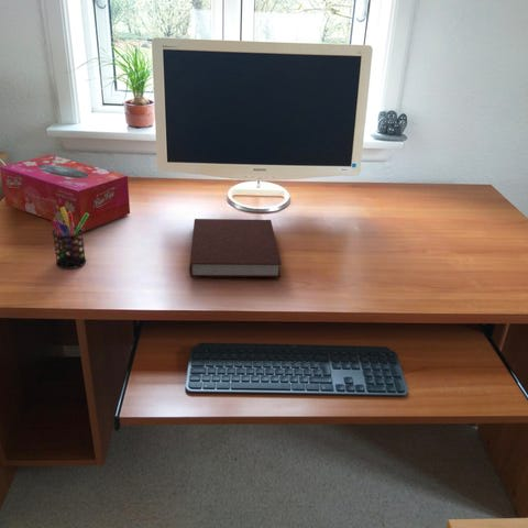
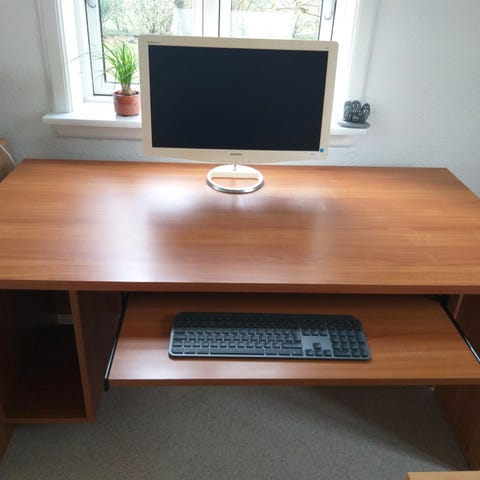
- tissue box [0,154,131,232]
- notebook [188,218,283,278]
- pen holder [50,207,89,270]
